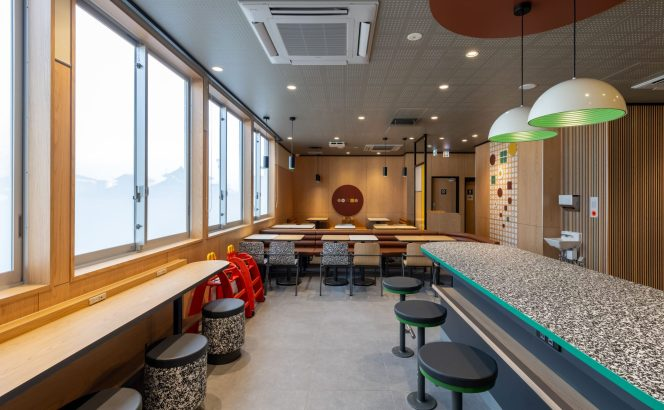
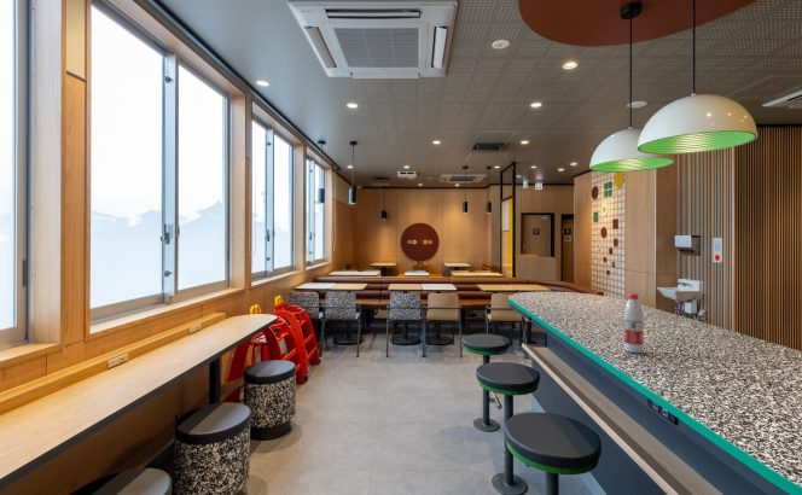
+ water bottle [623,292,645,354]
